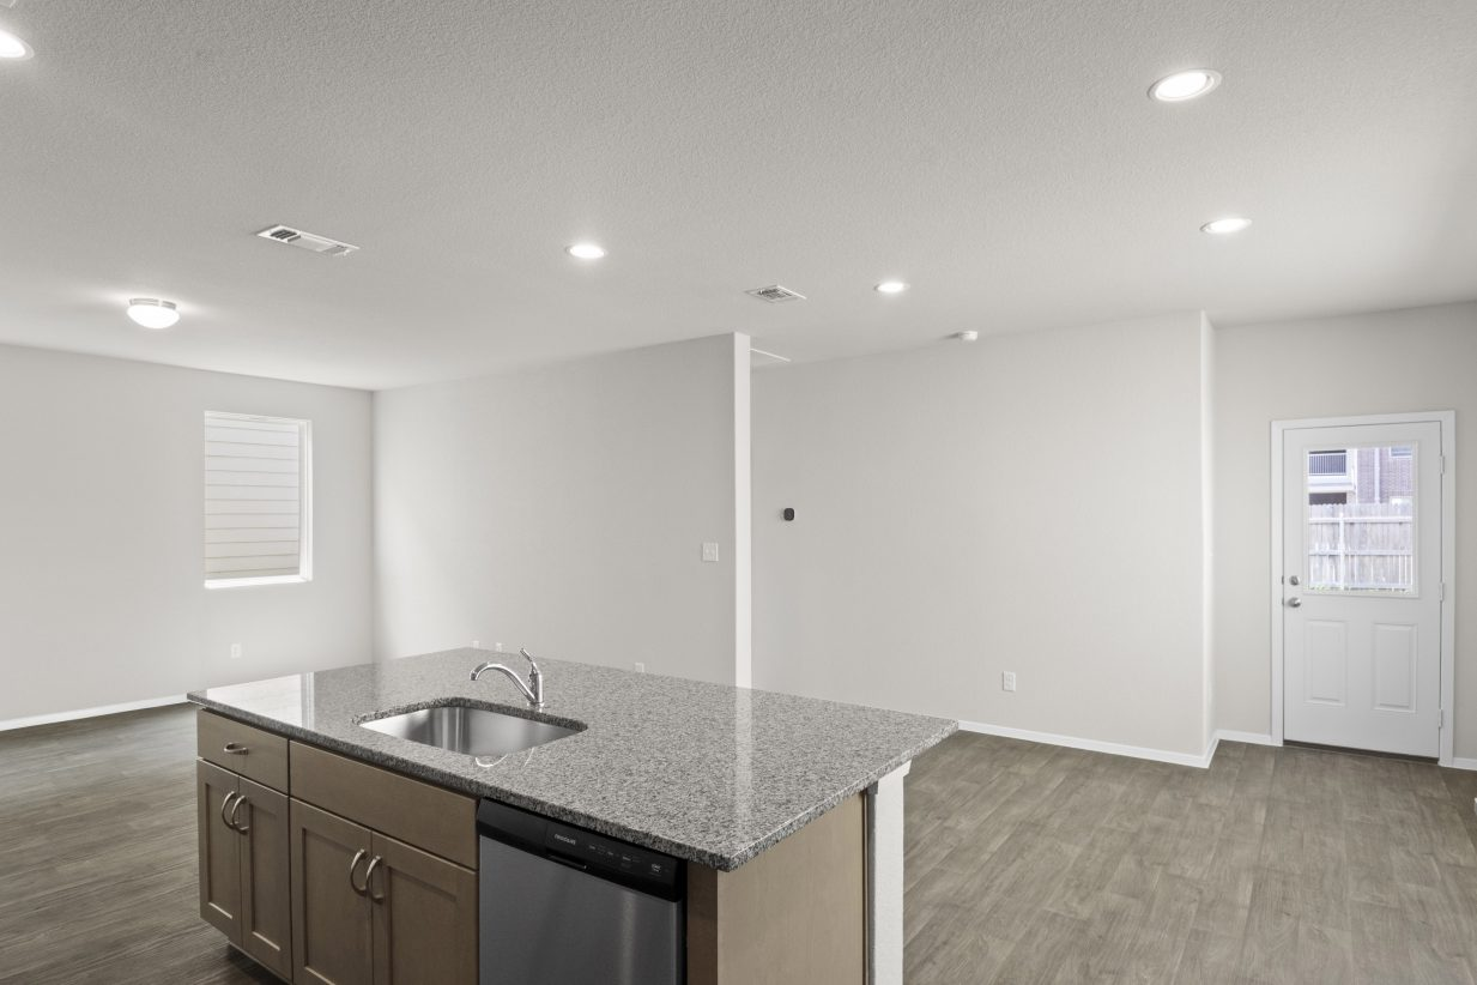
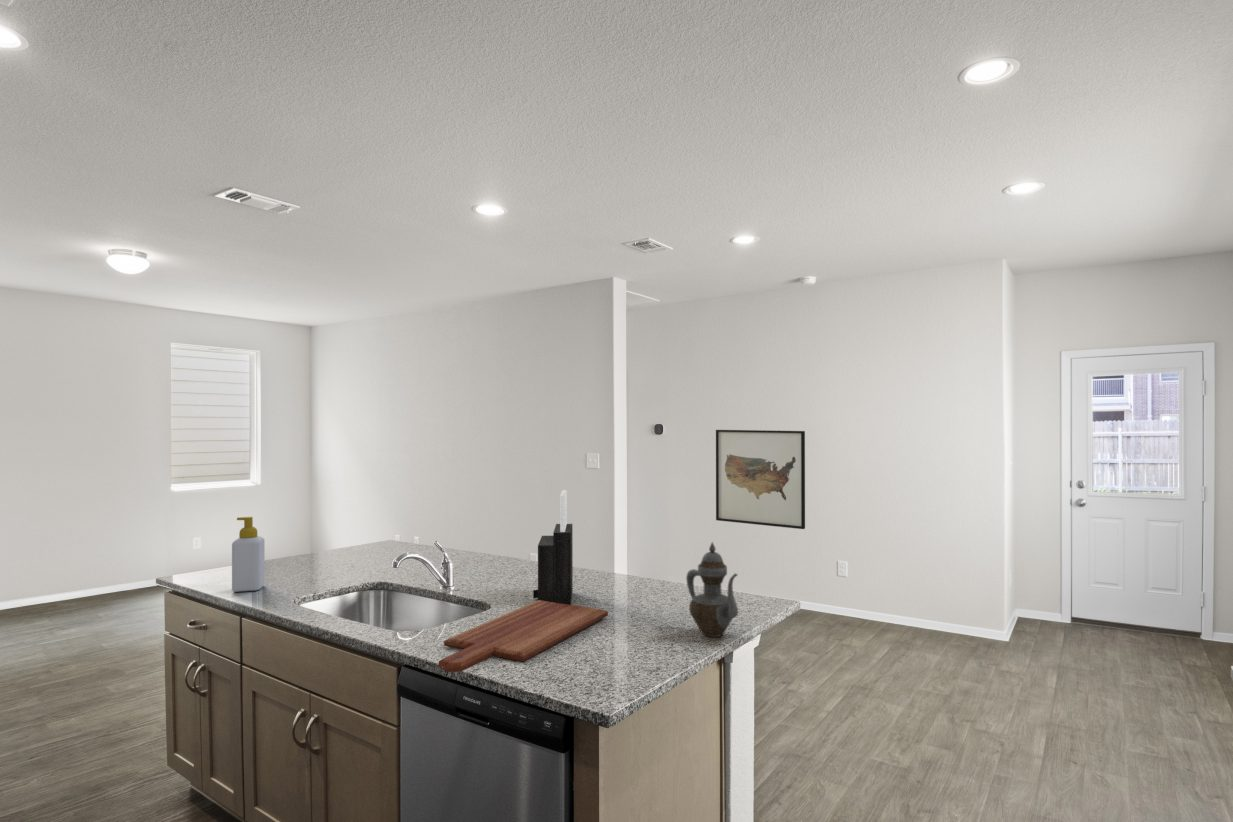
+ wall art [715,429,806,530]
+ knife block [532,489,574,605]
+ teapot [685,541,739,638]
+ soap bottle [231,516,265,593]
+ cutting board [437,599,609,673]
